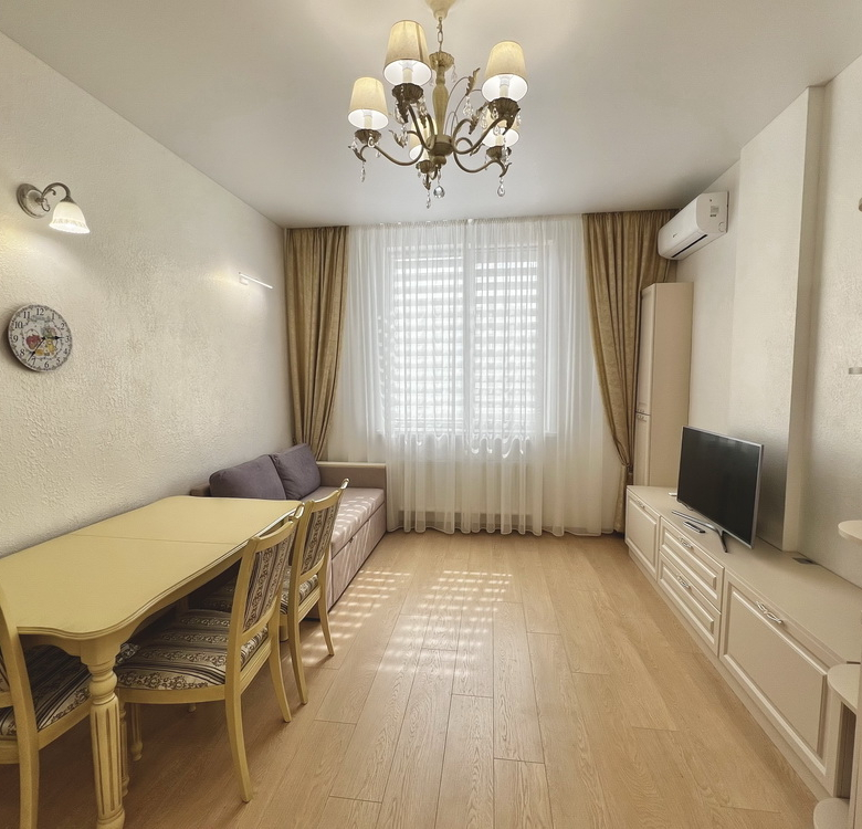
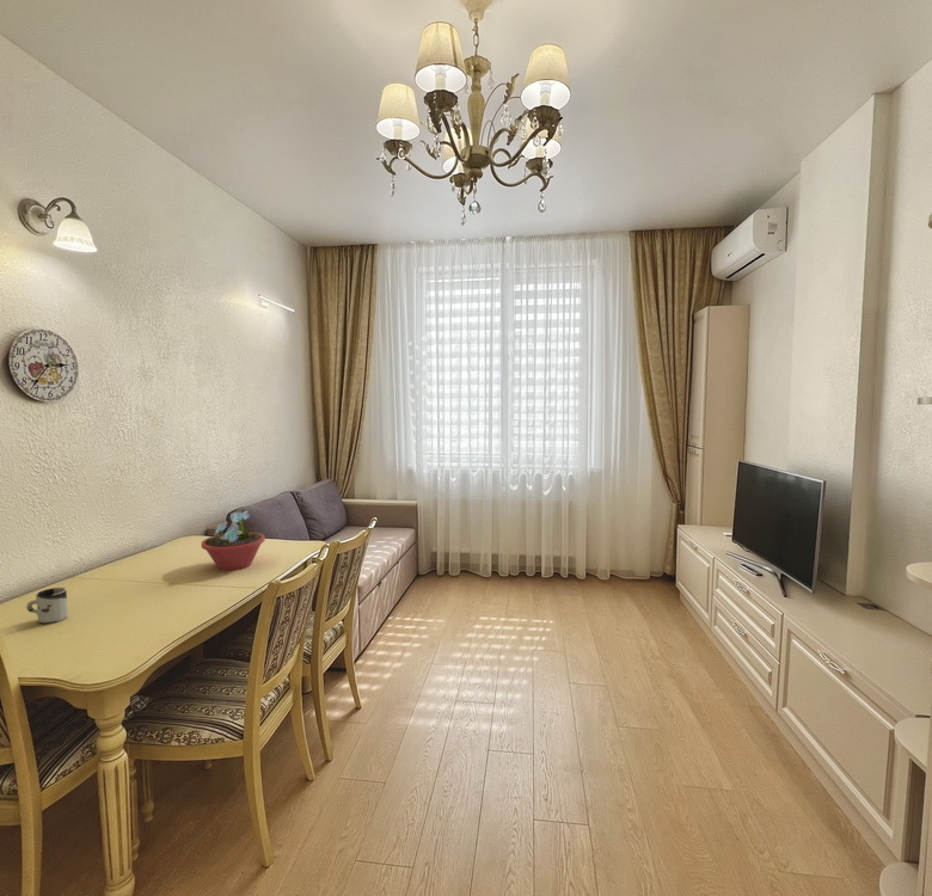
+ cup [25,587,69,625]
+ potted flower [201,510,266,571]
